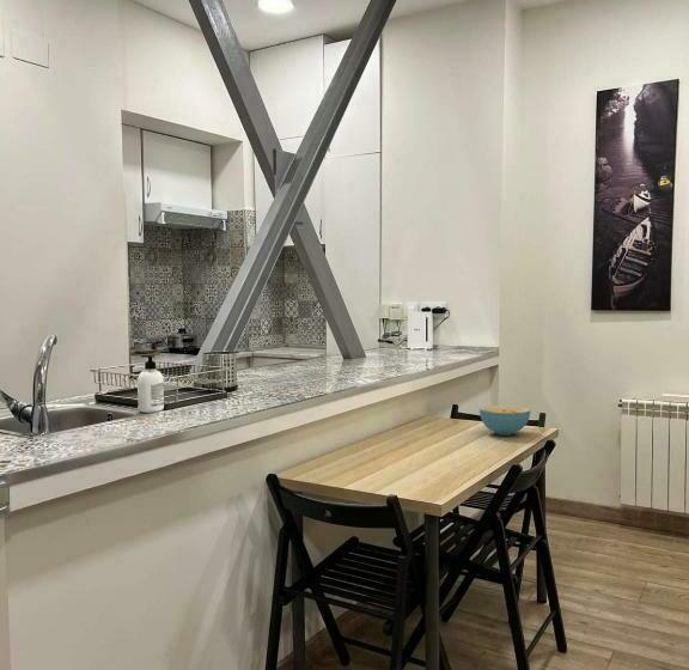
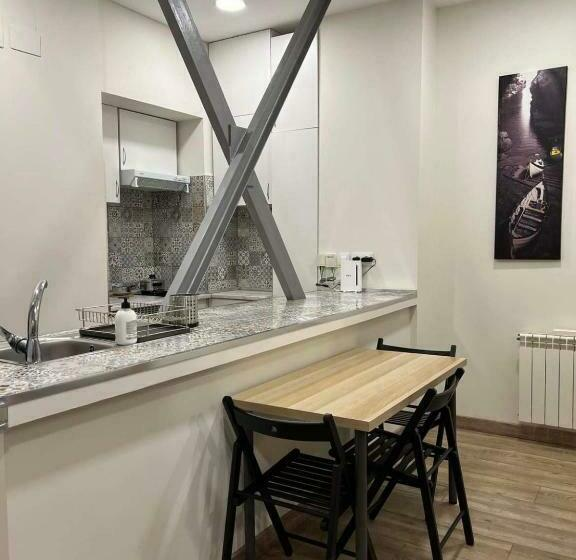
- cereal bowl [478,404,531,437]
